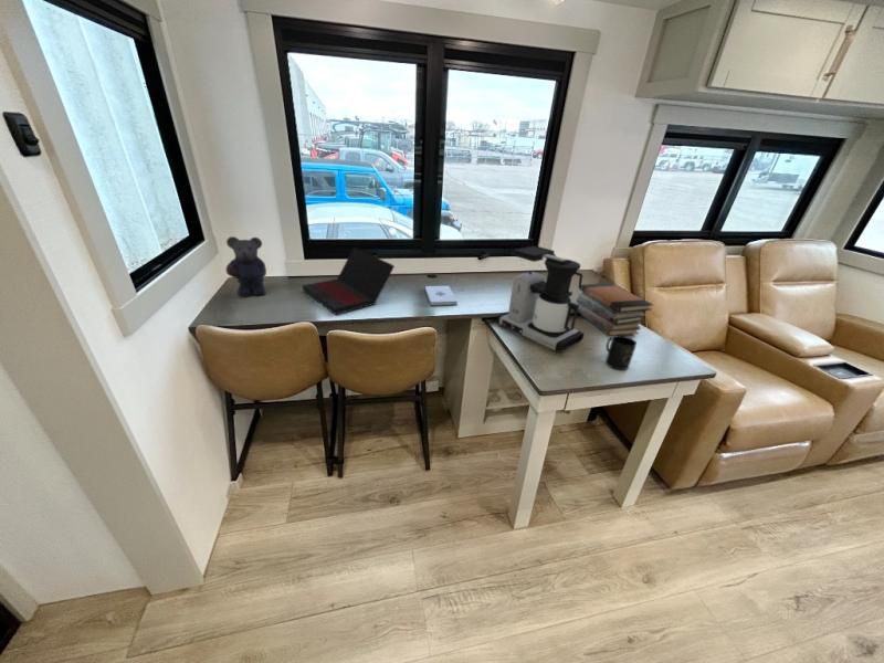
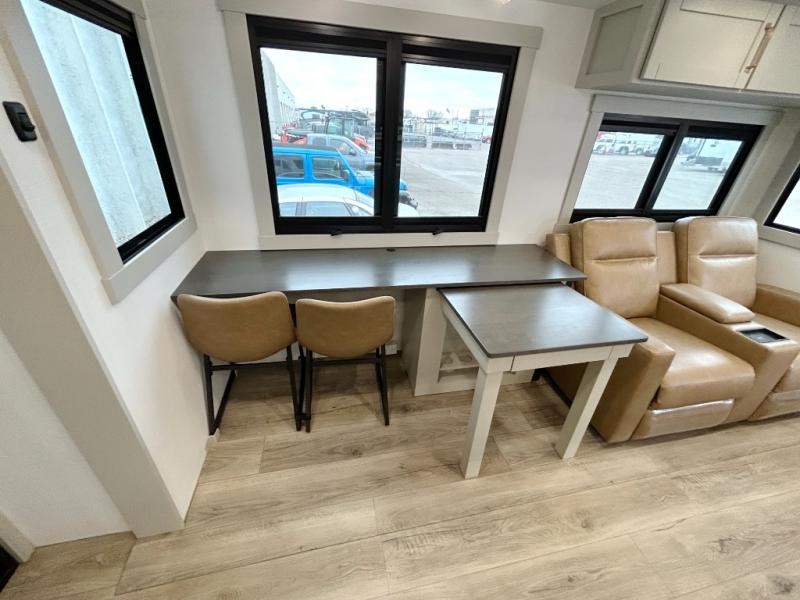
- bear [223,235,267,297]
- book stack [575,282,654,337]
- laptop [302,246,396,316]
- notepad [424,285,459,306]
- coffee maker [495,244,585,354]
- mug [604,335,638,371]
